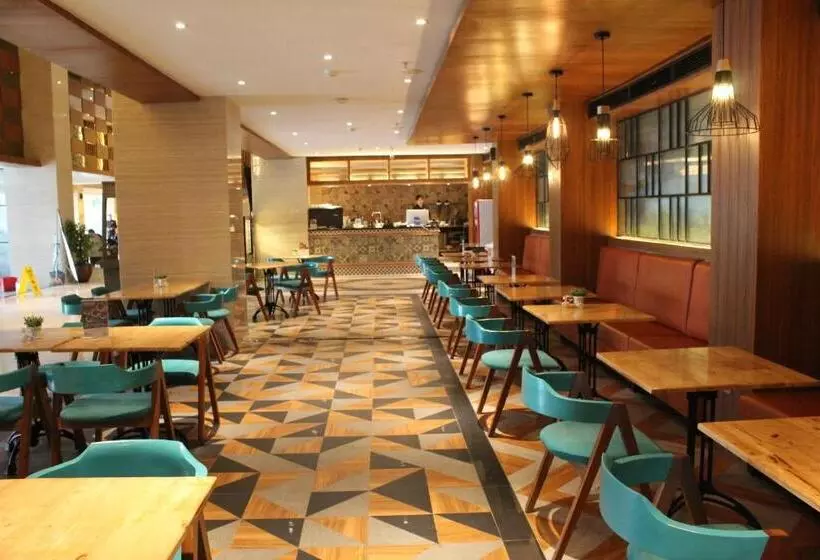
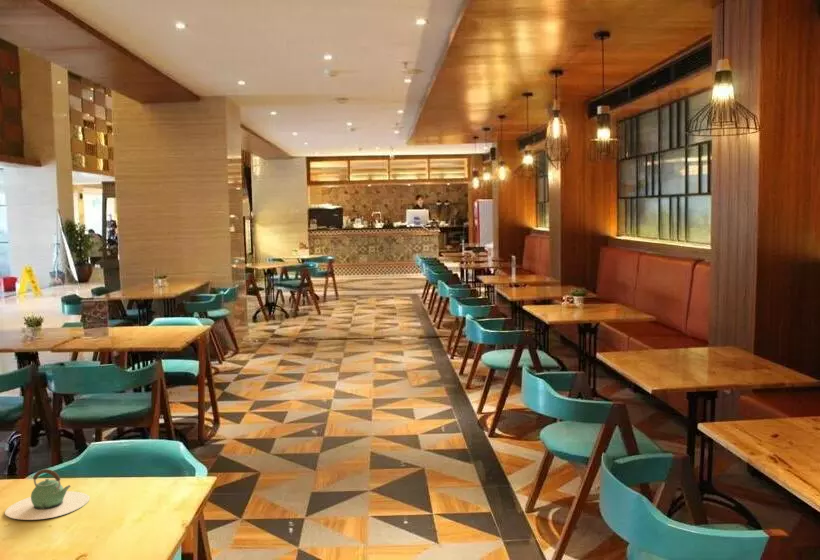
+ teapot [4,468,91,521]
